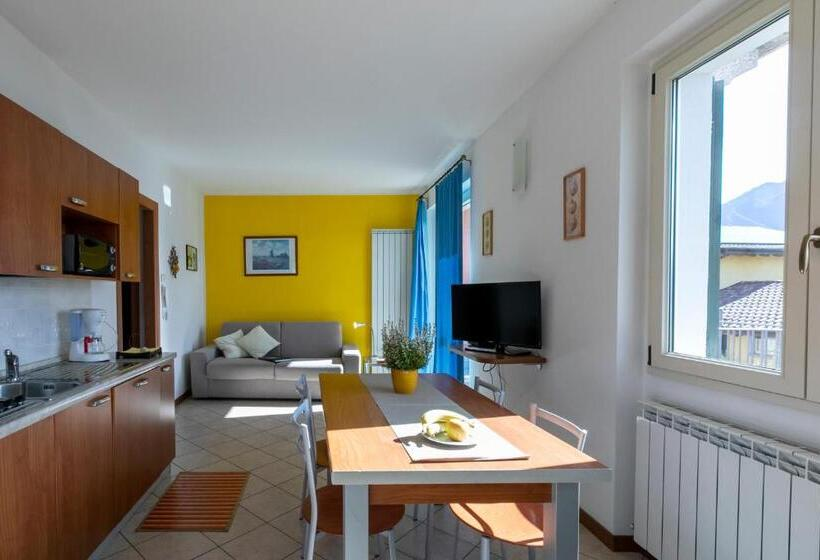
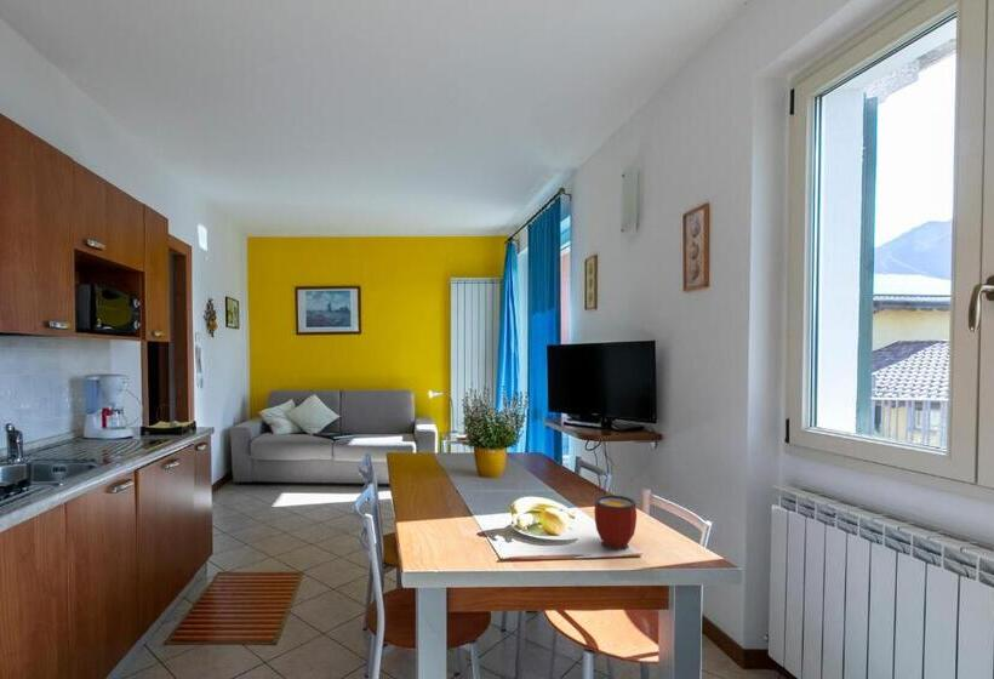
+ mug [593,493,638,552]
